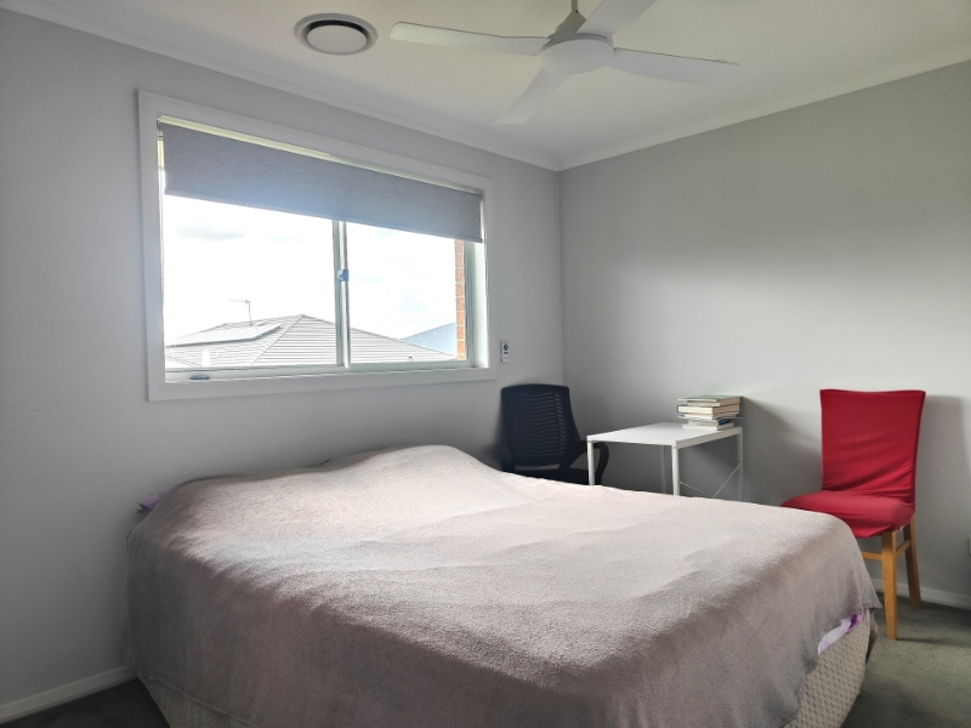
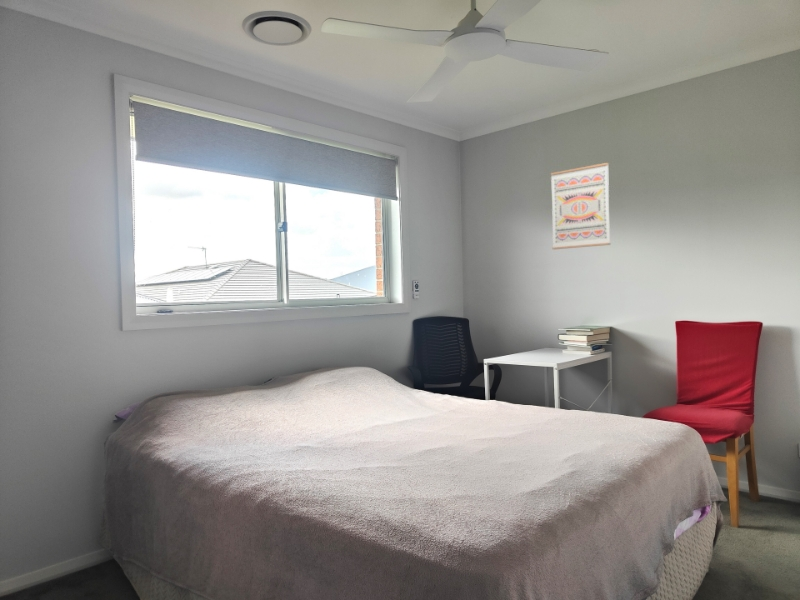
+ wall art [550,162,612,250]
